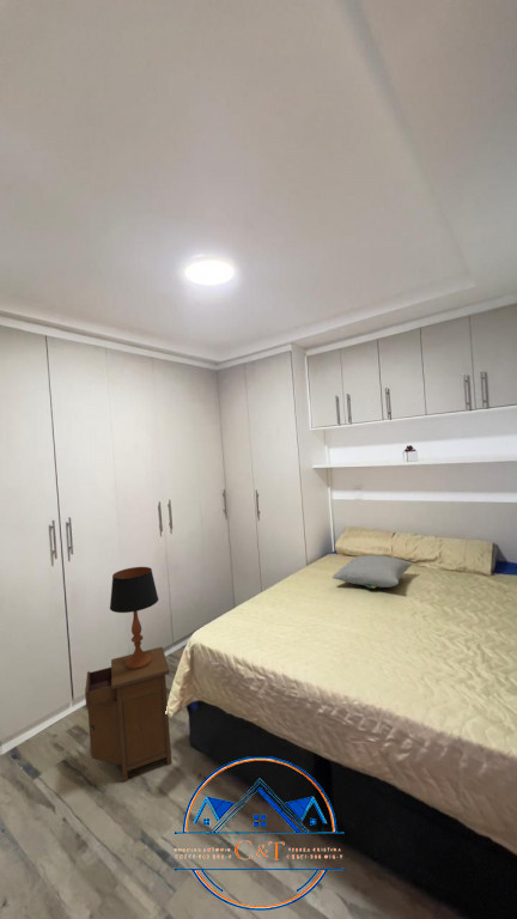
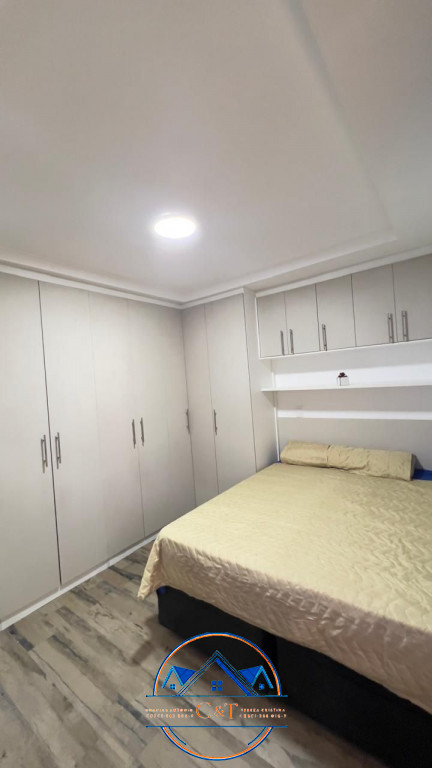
- nightstand [84,646,172,783]
- table lamp [109,566,159,670]
- pillow [332,554,413,590]
